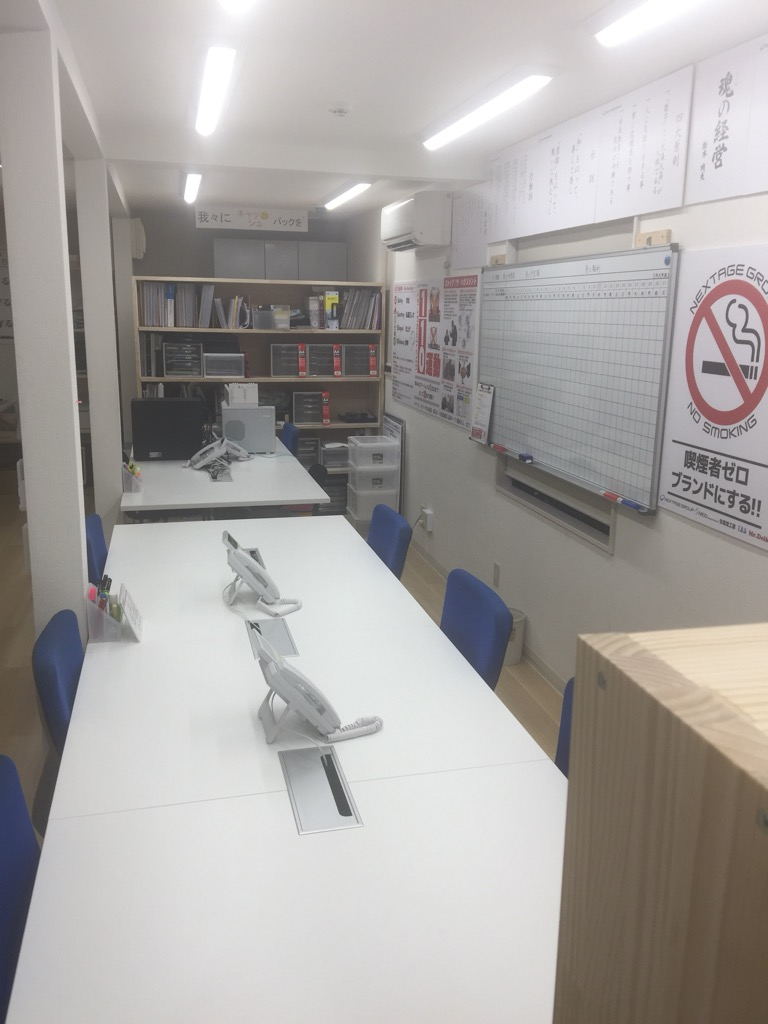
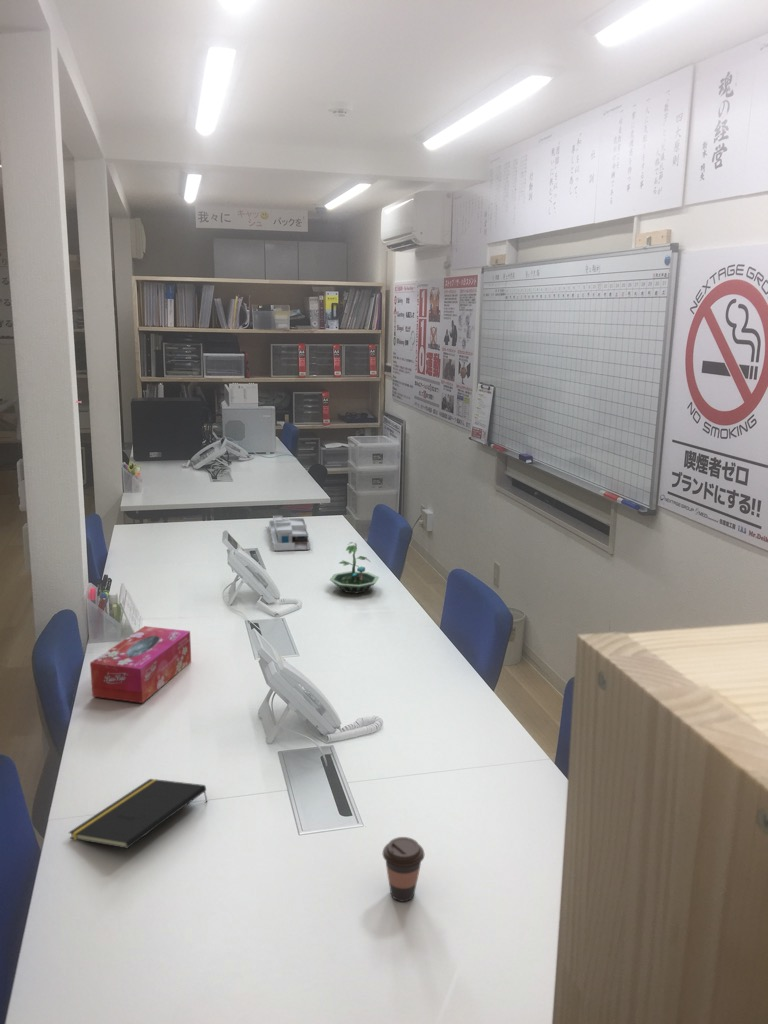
+ terrarium [329,541,380,595]
+ notepad [68,778,209,850]
+ desk organizer [268,515,311,552]
+ tissue box [89,625,192,704]
+ coffee cup [382,836,425,903]
